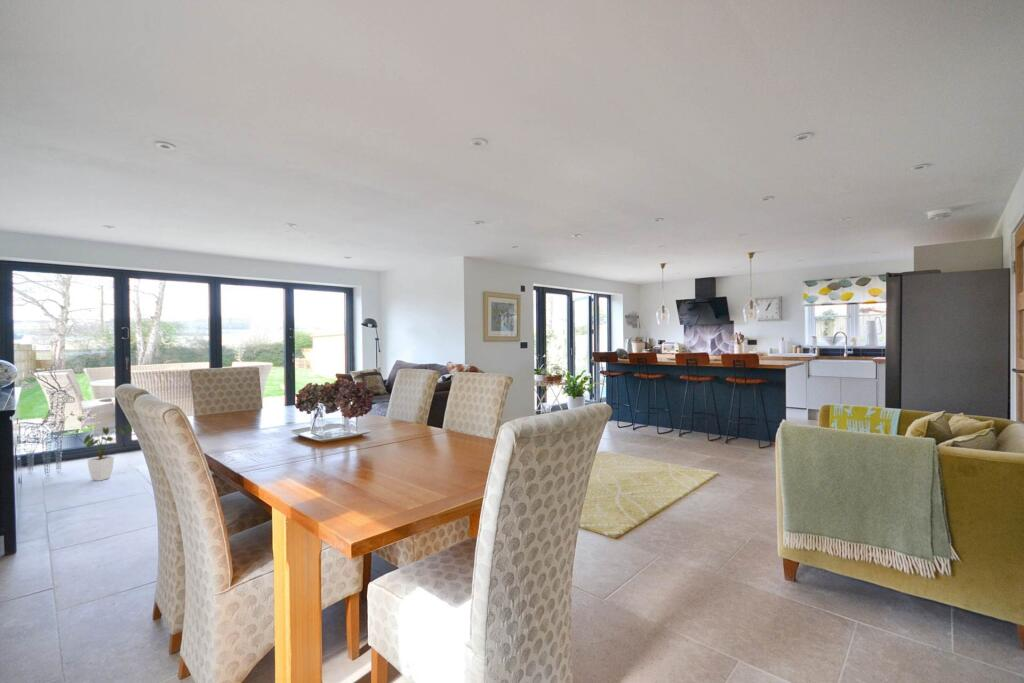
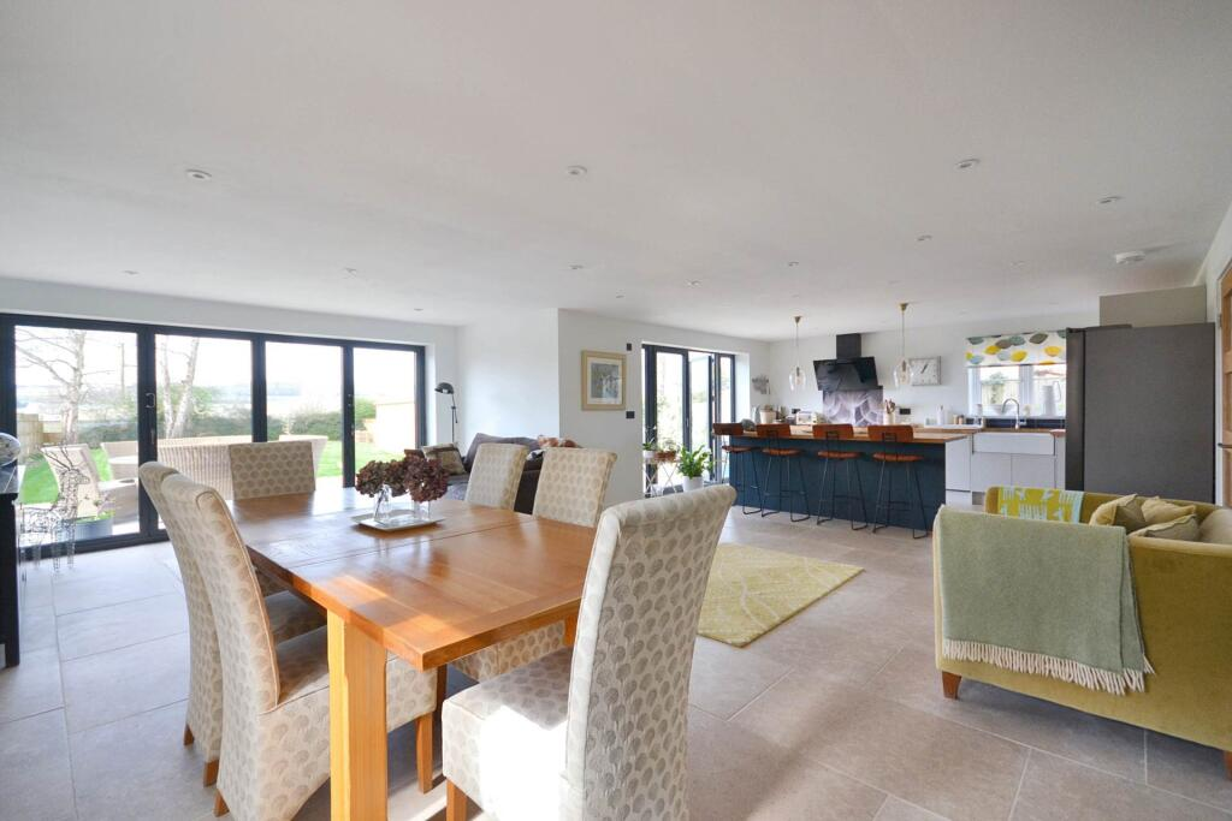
- house plant [67,423,133,482]
